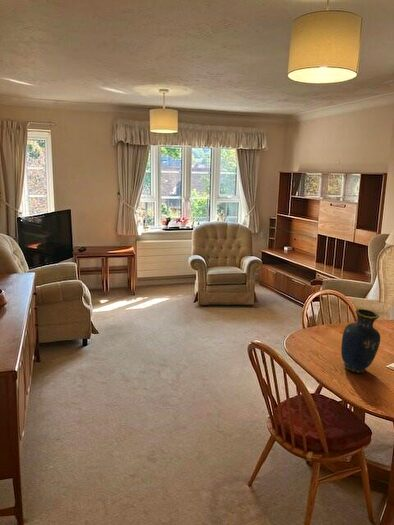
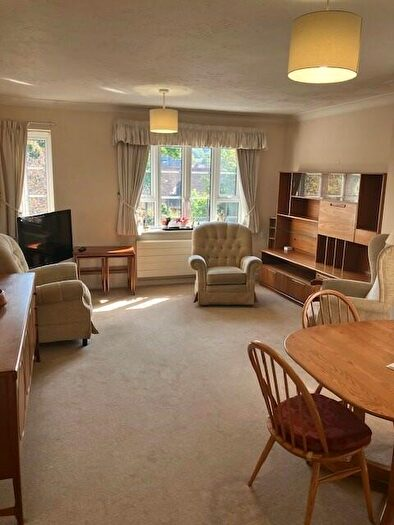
- vase [340,308,381,374]
